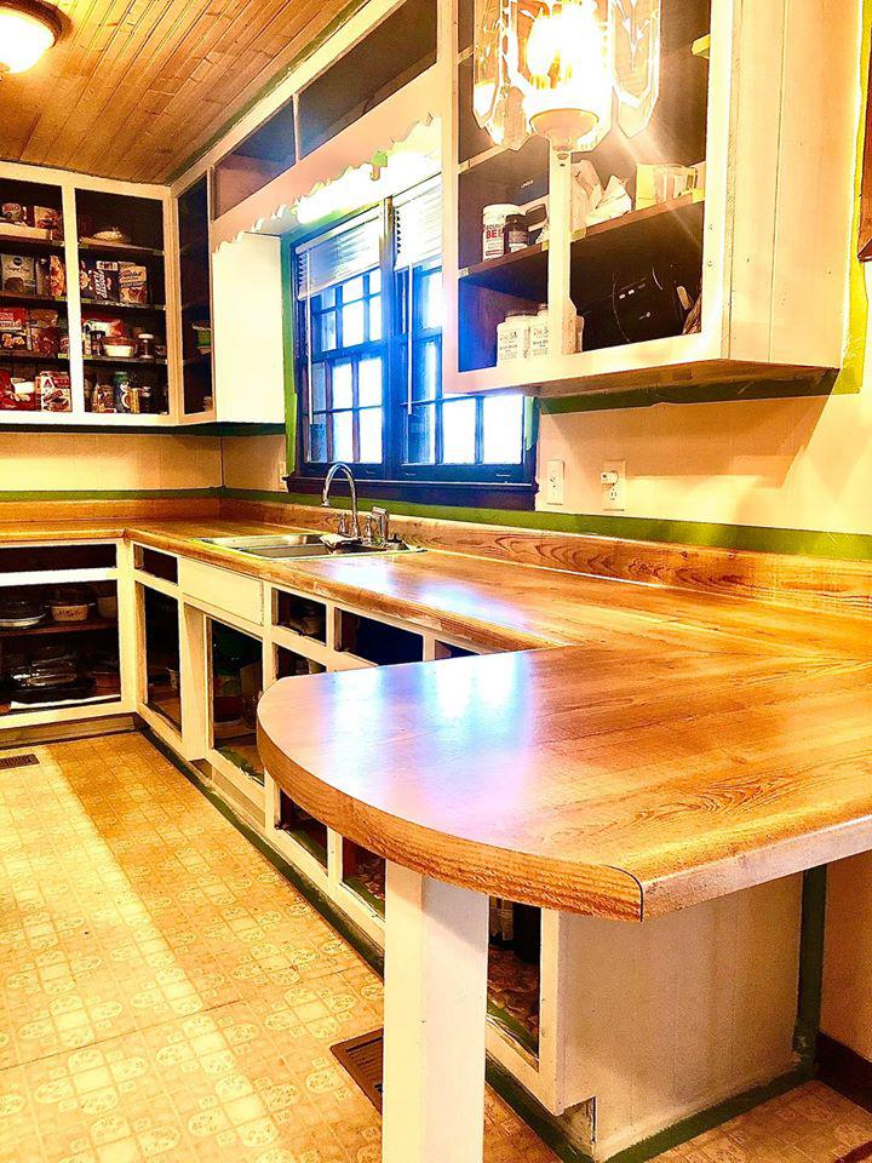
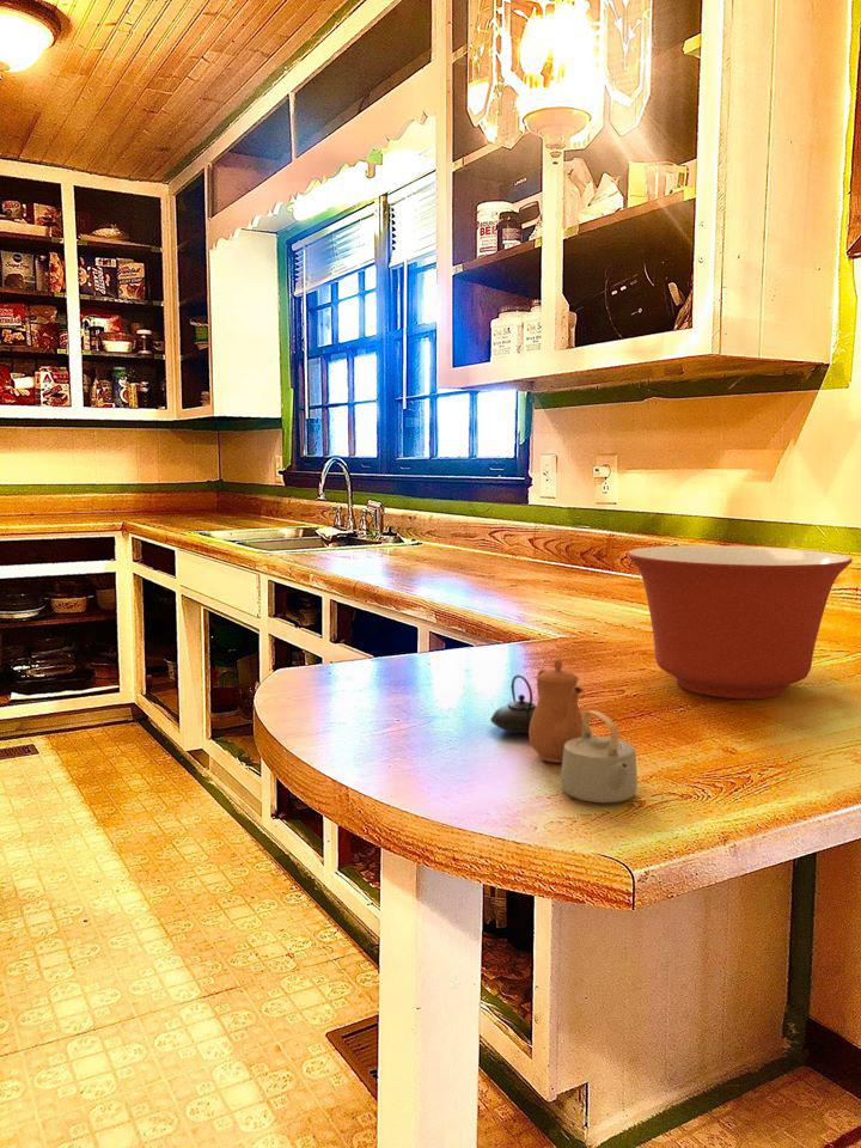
+ teapot [489,658,639,804]
+ mixing bowl [625,544,854,700]
